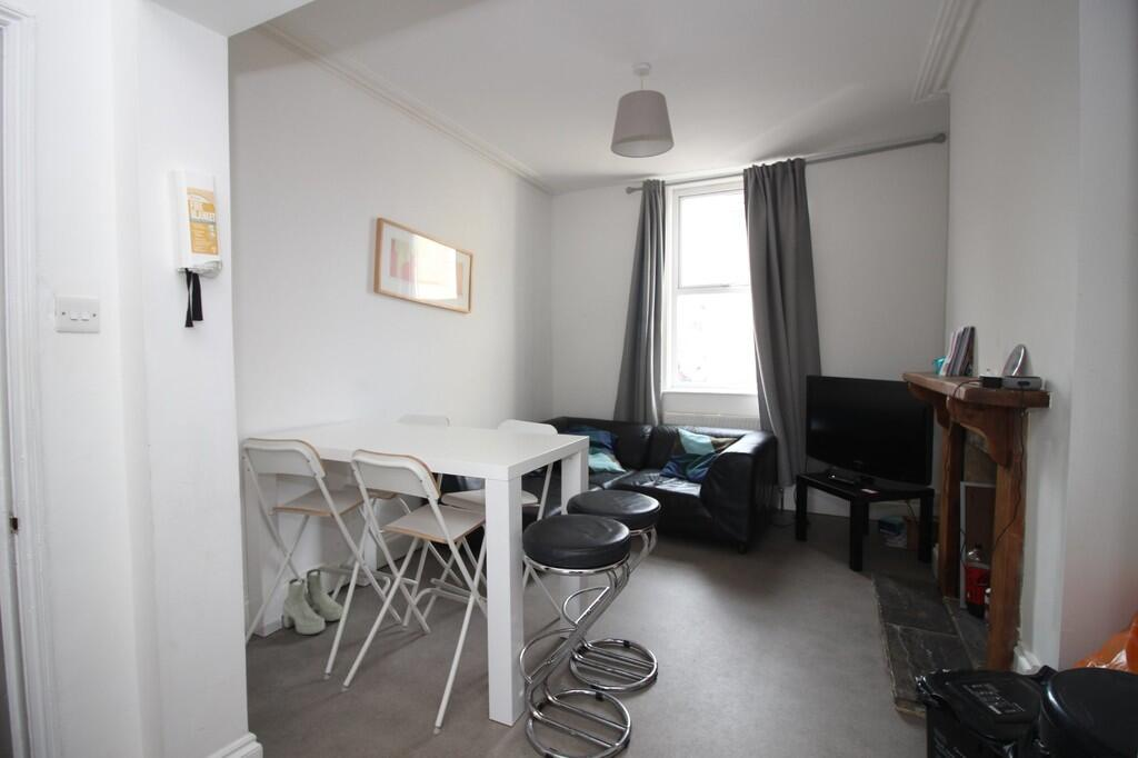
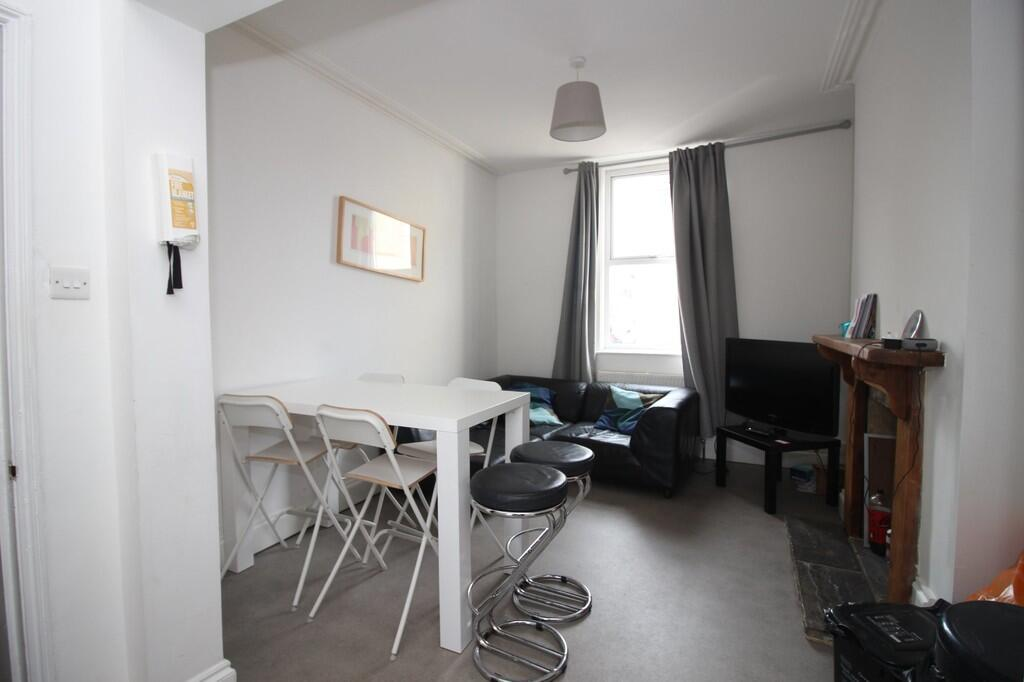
- boots [281,568,345,636]
